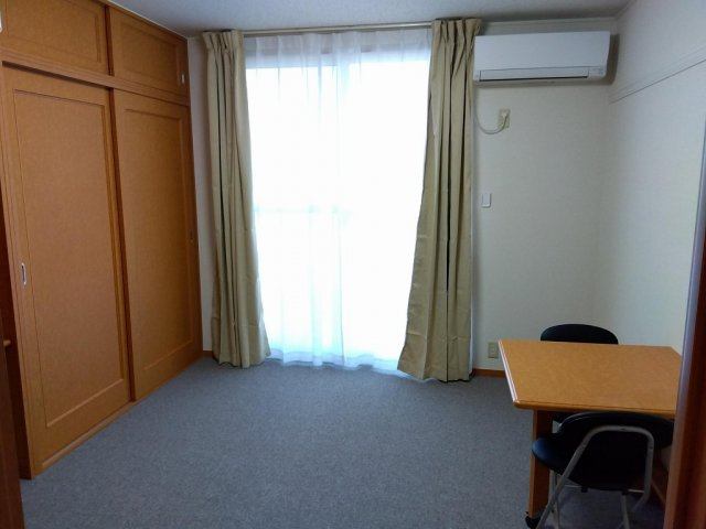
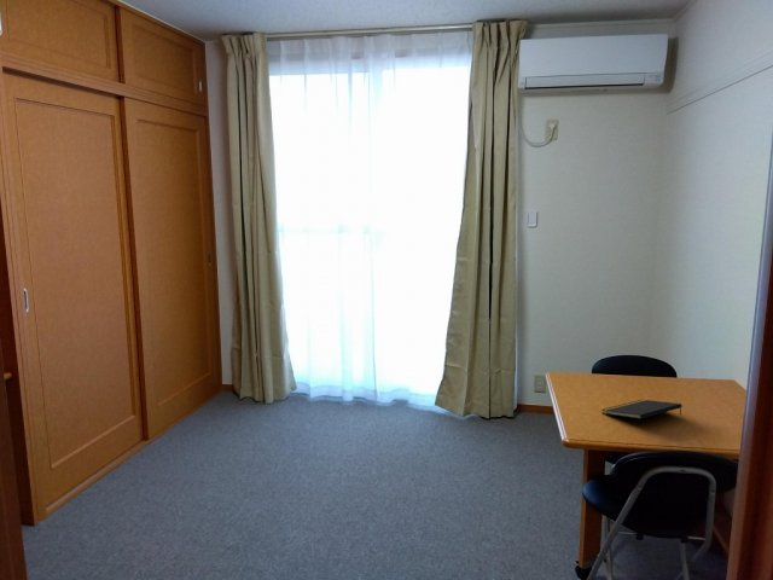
+ notepad [600,399,682,420]
